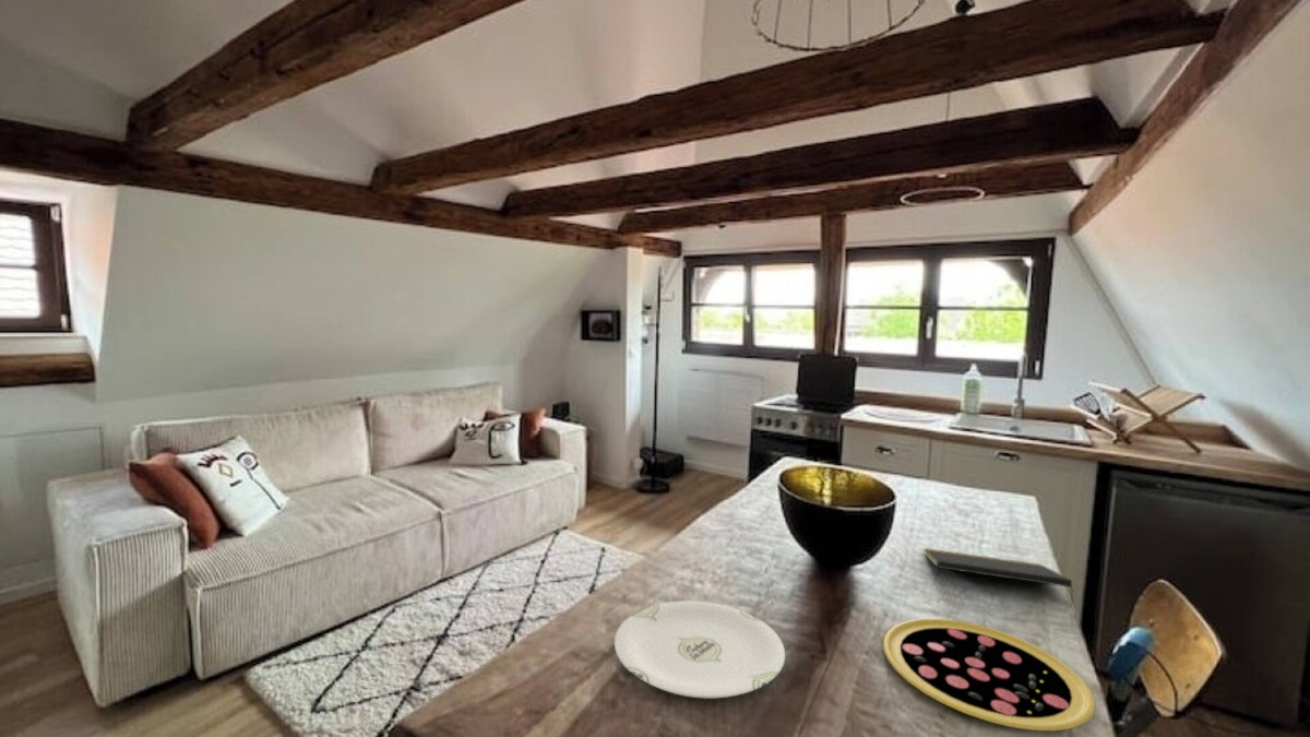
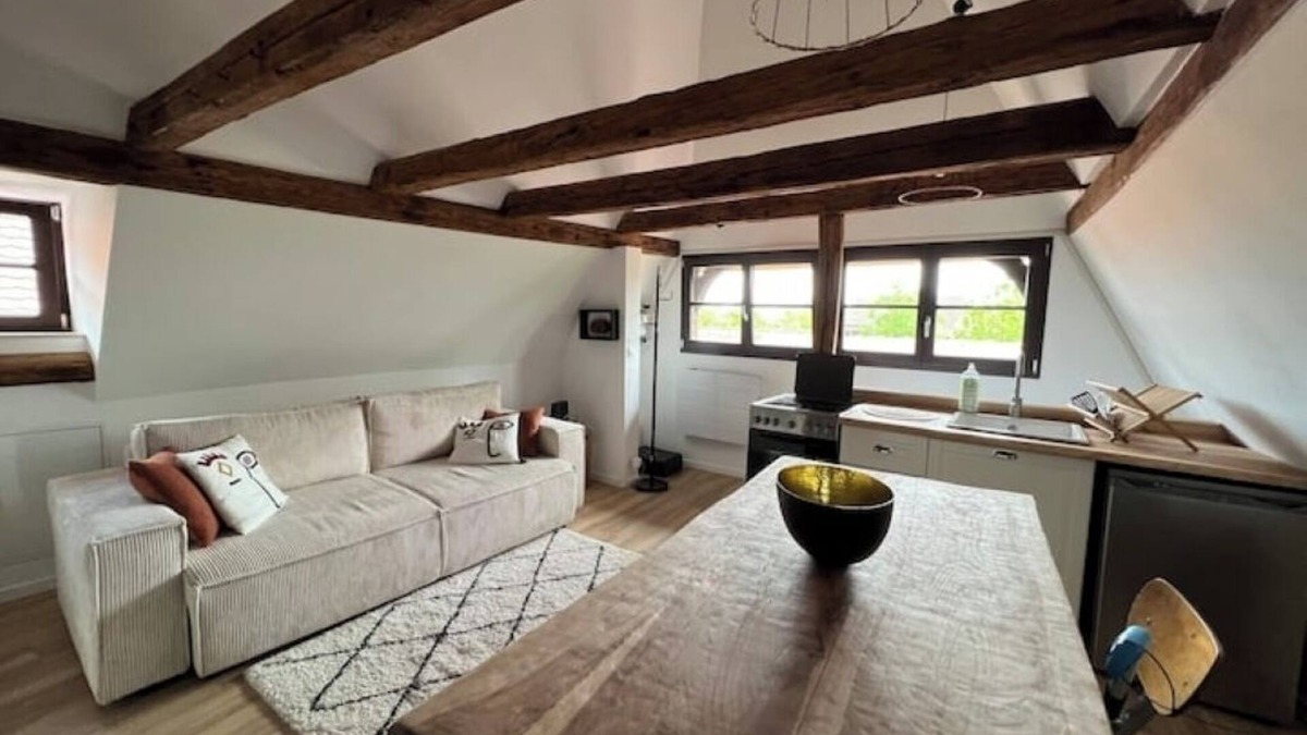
- plate [614,599,786,700]
- notepad [922,547,1075,605]
- pizza [882,618,1096,732]
